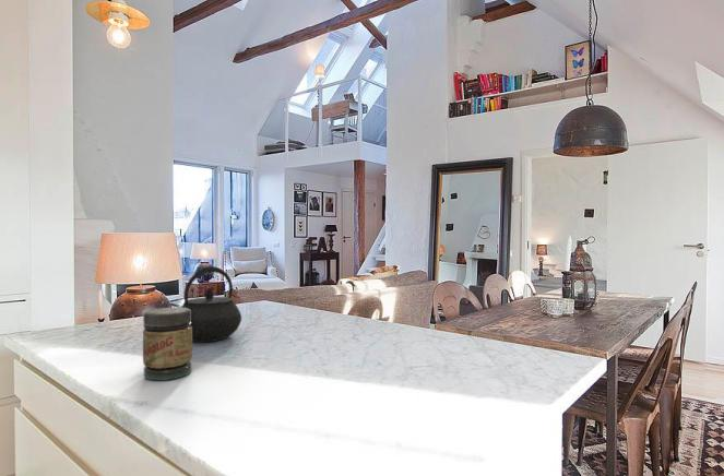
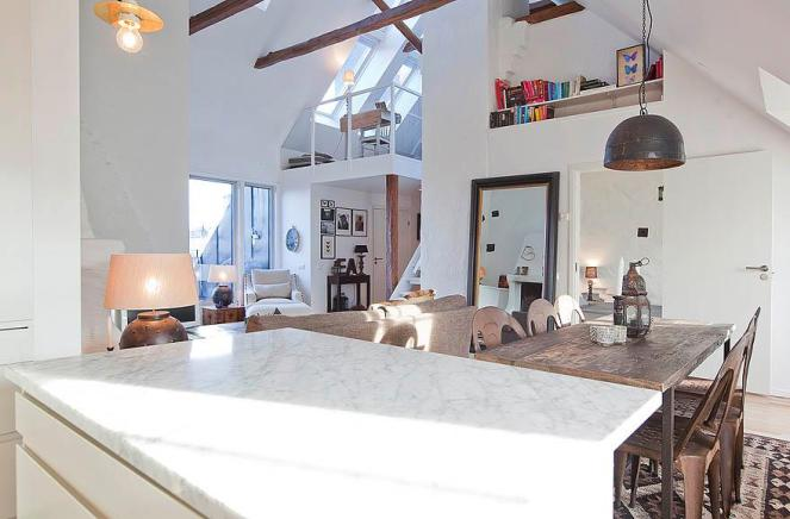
- jar [142,307,193,381]
- kettle [180,265,242,343]
